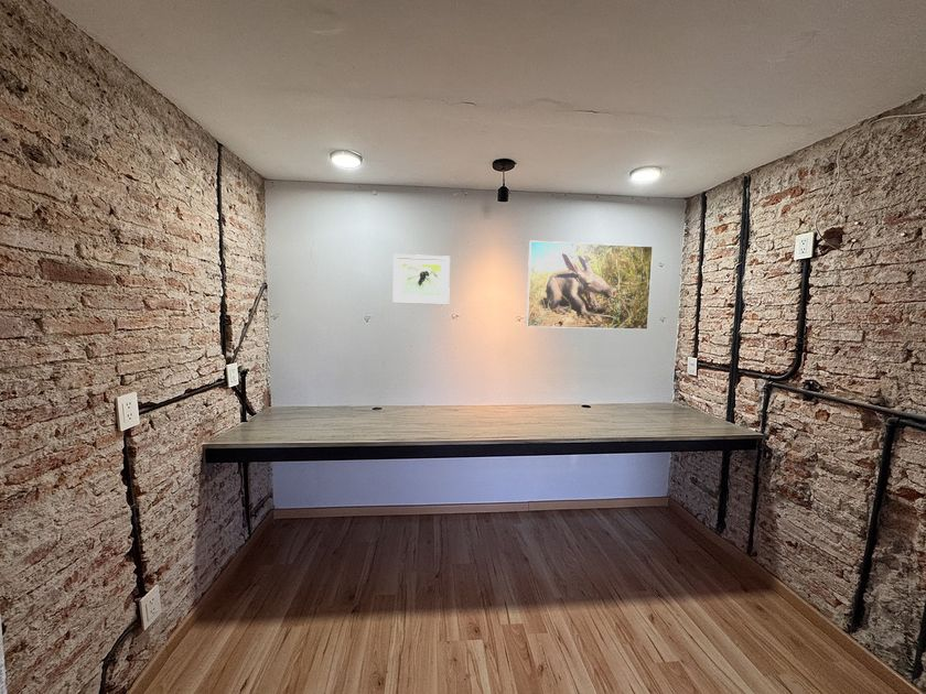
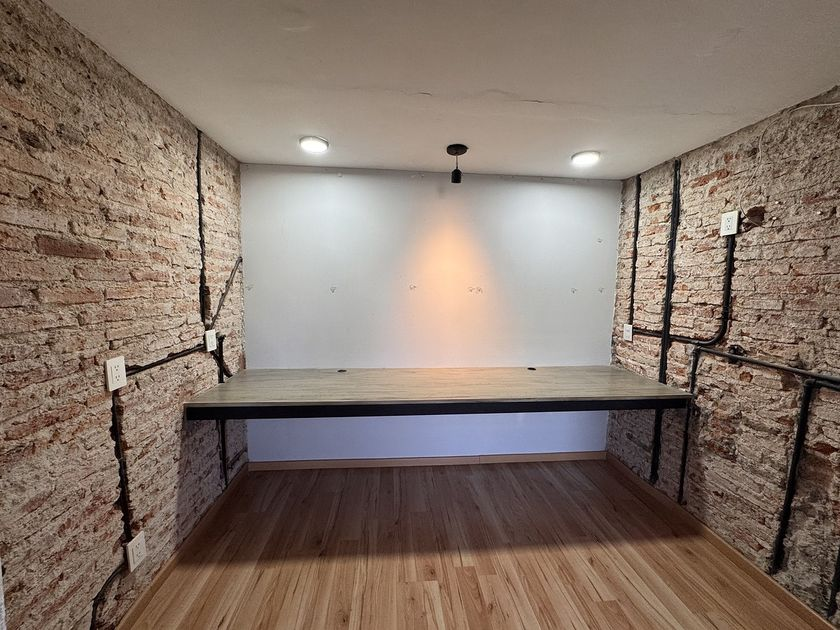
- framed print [525,240,654,330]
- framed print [392,253,451,306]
